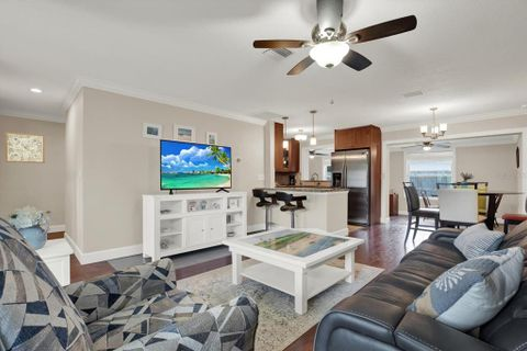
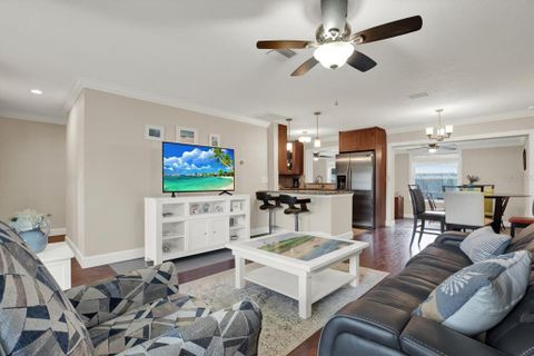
- wall art [4,131,46,165]
